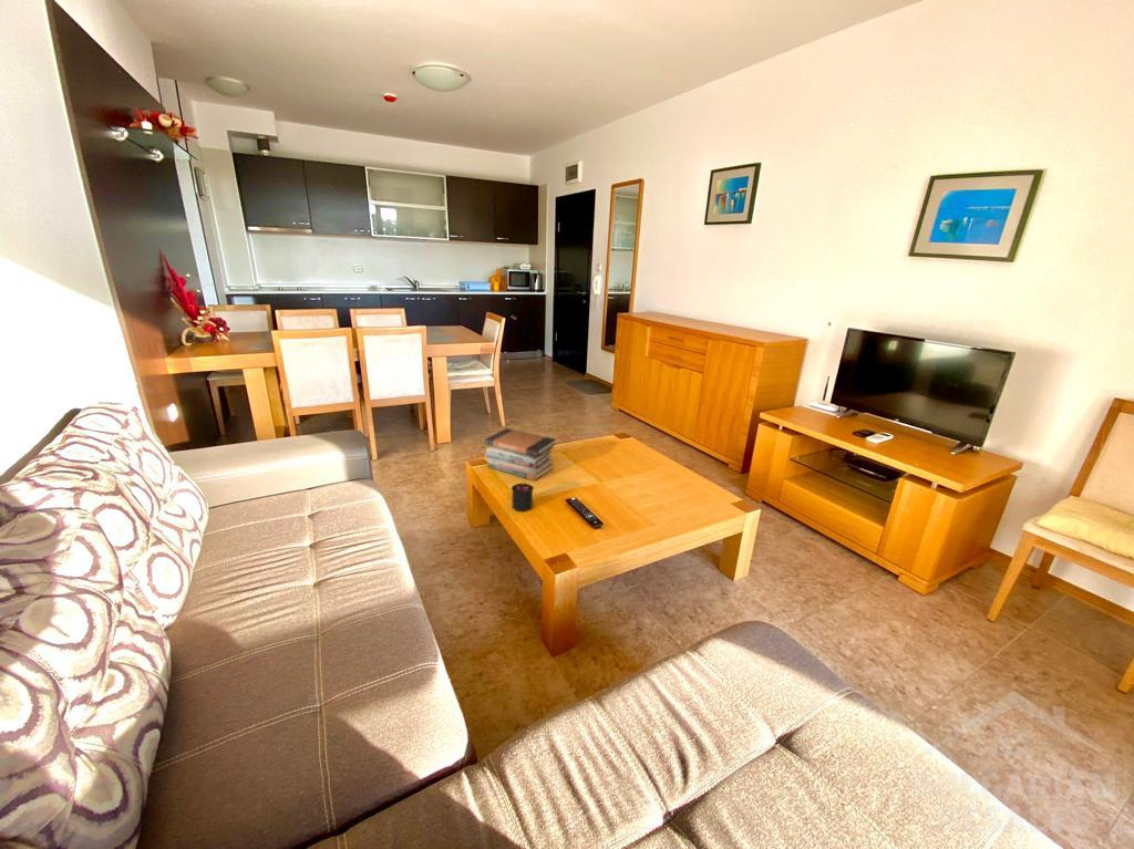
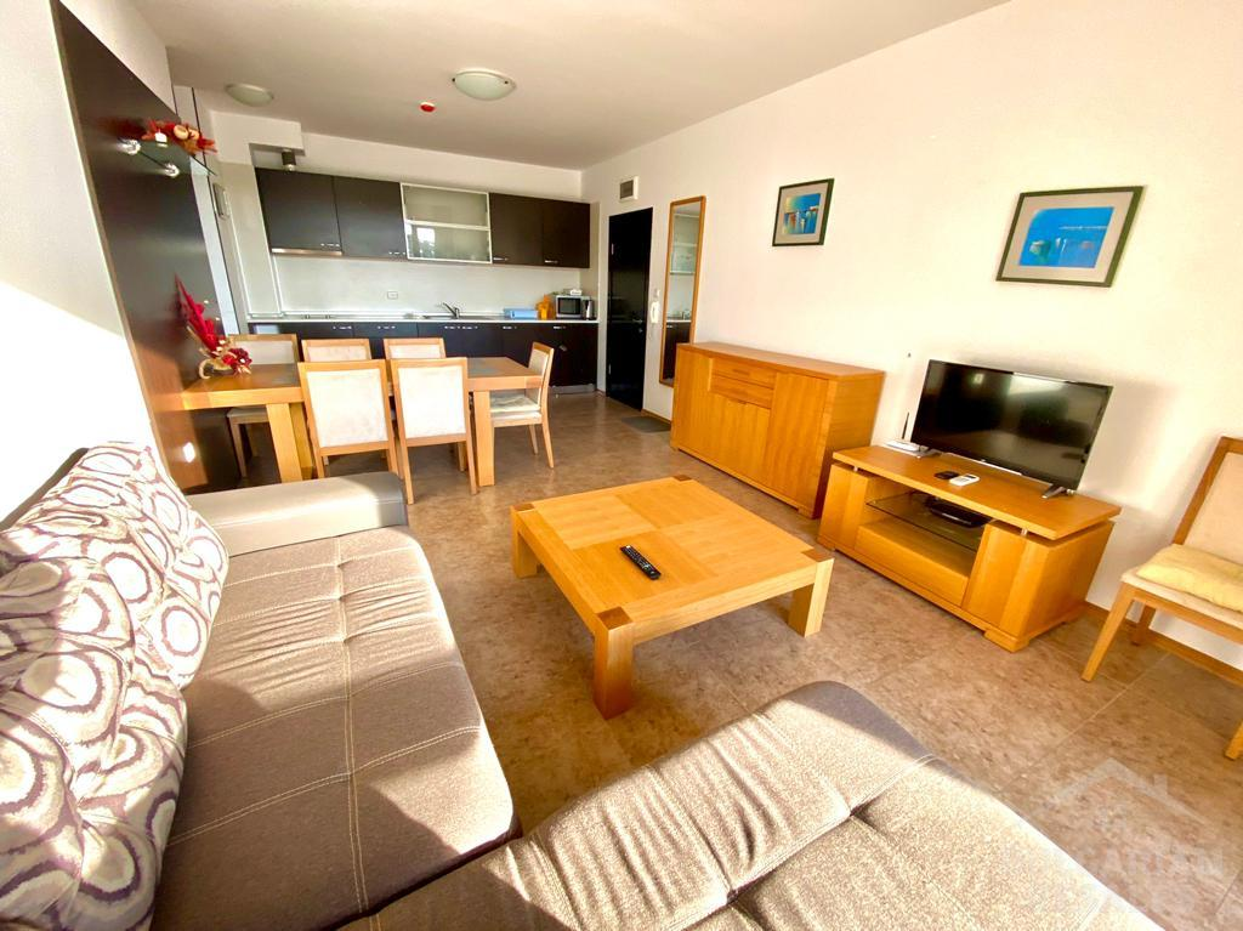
- candle [511,476,535,512]
- book stack [484,427,557,482]
